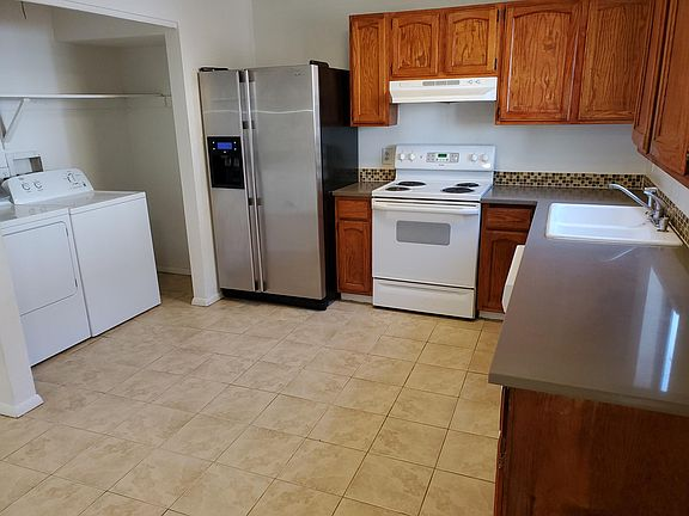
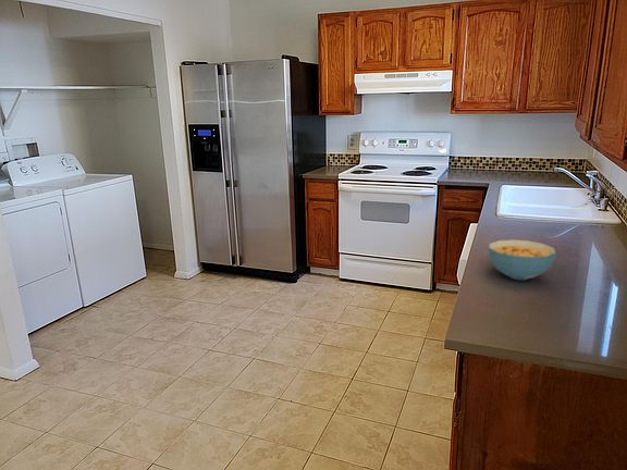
+ cereal bowl [488,238,557,281]
